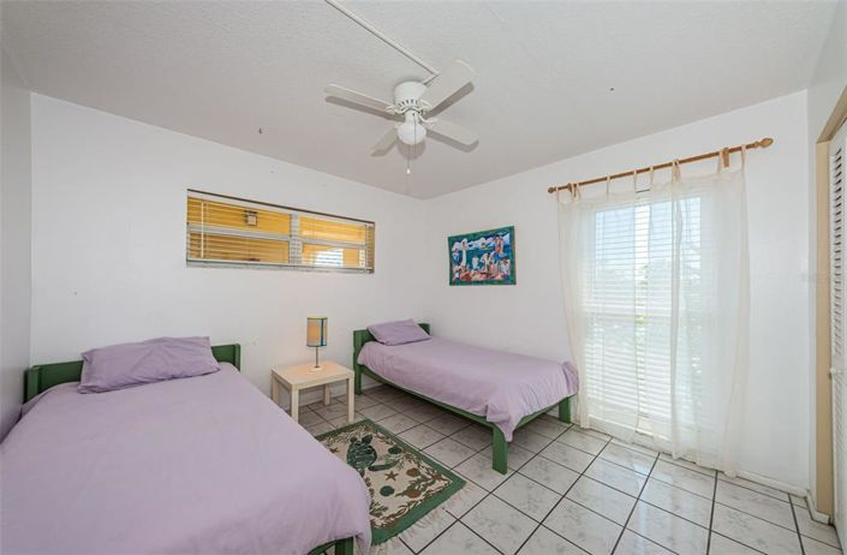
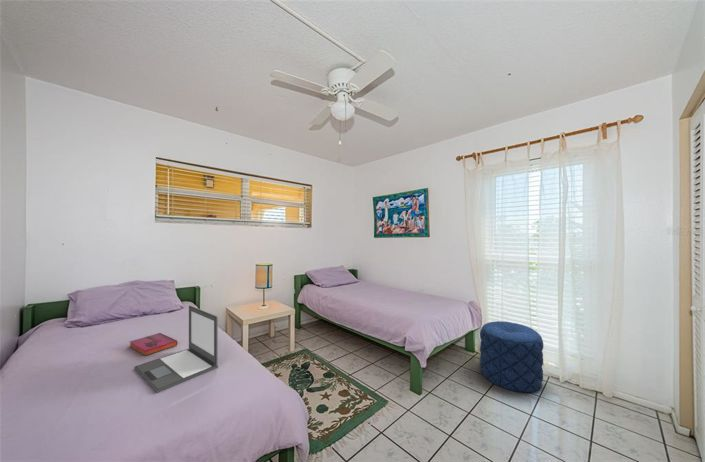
+ hardback book [129,332,178,357]
+ pouf [479,320,544,393]
+ laptop [133,305,219,394]
